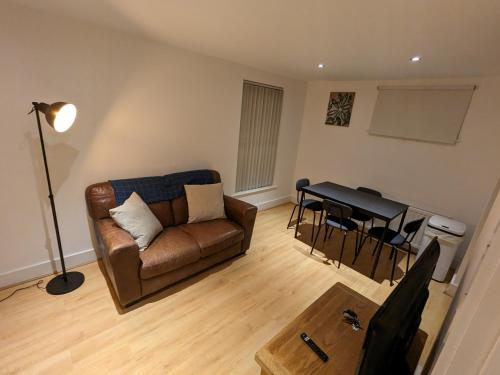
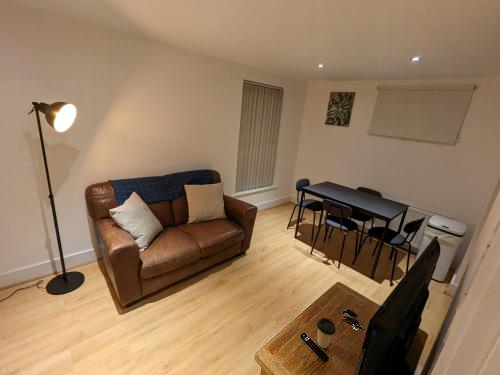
+ coffee cup [316,317,337,349]
